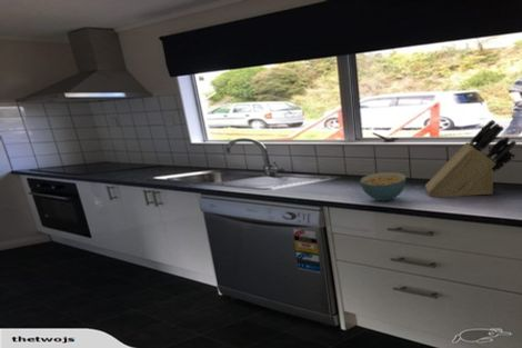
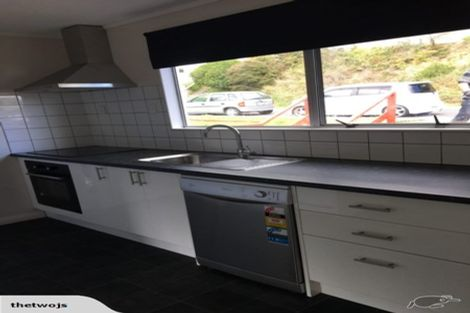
- knife block [424,119,518,198]
- cereal bowl [359,171,408,202]
